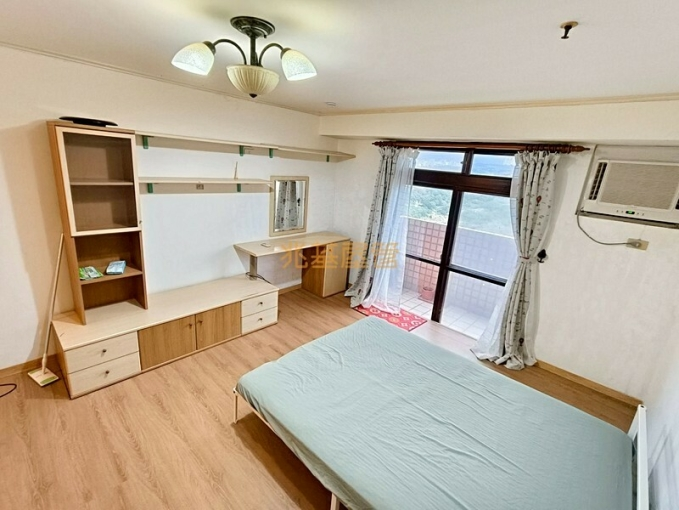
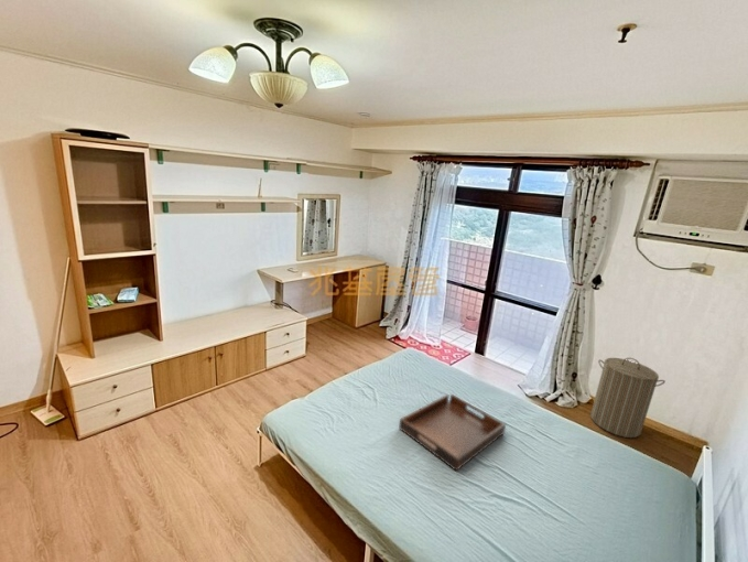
+ serving tray [398,393,507,472]
+ laundry hamper [589,357,666,439]
